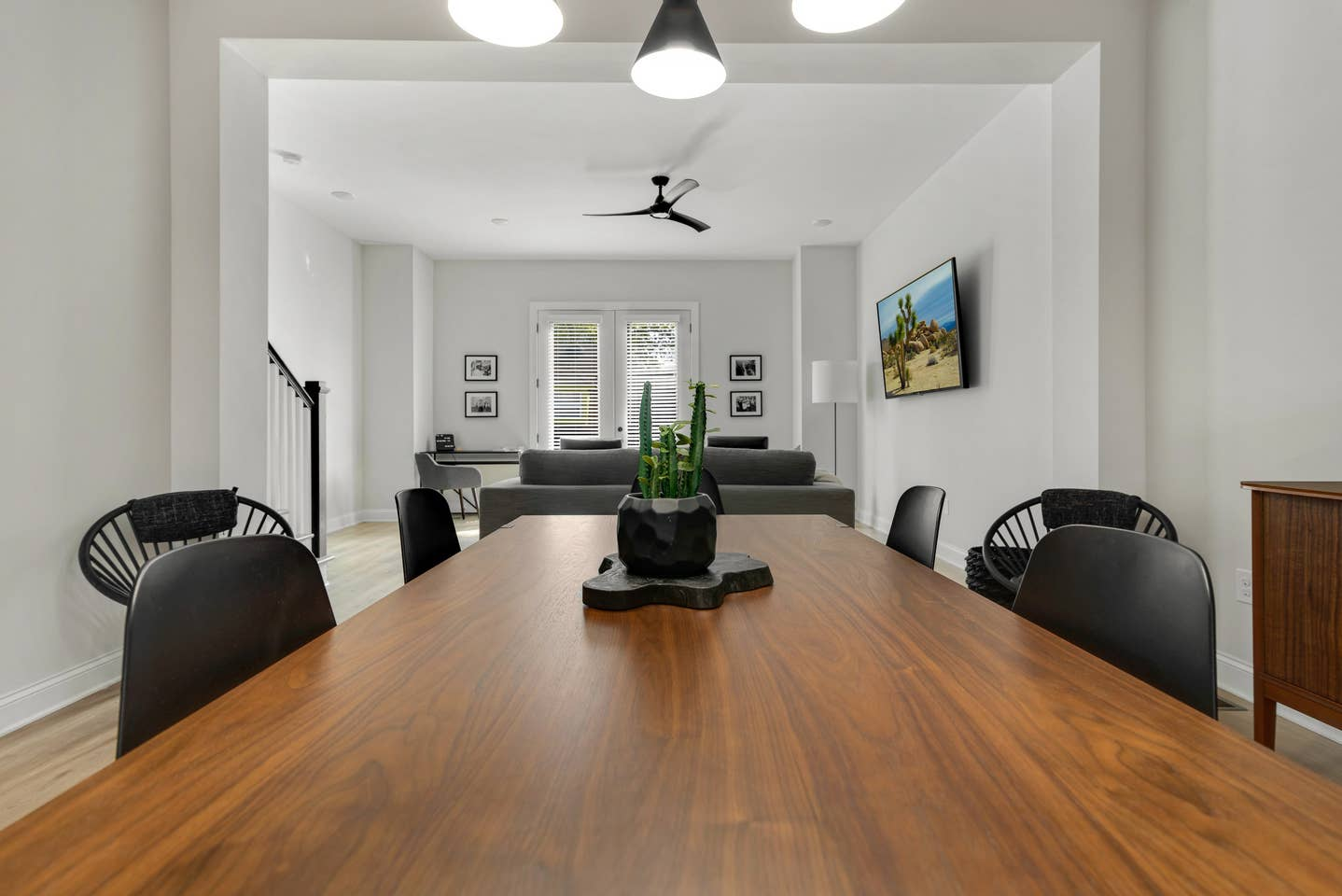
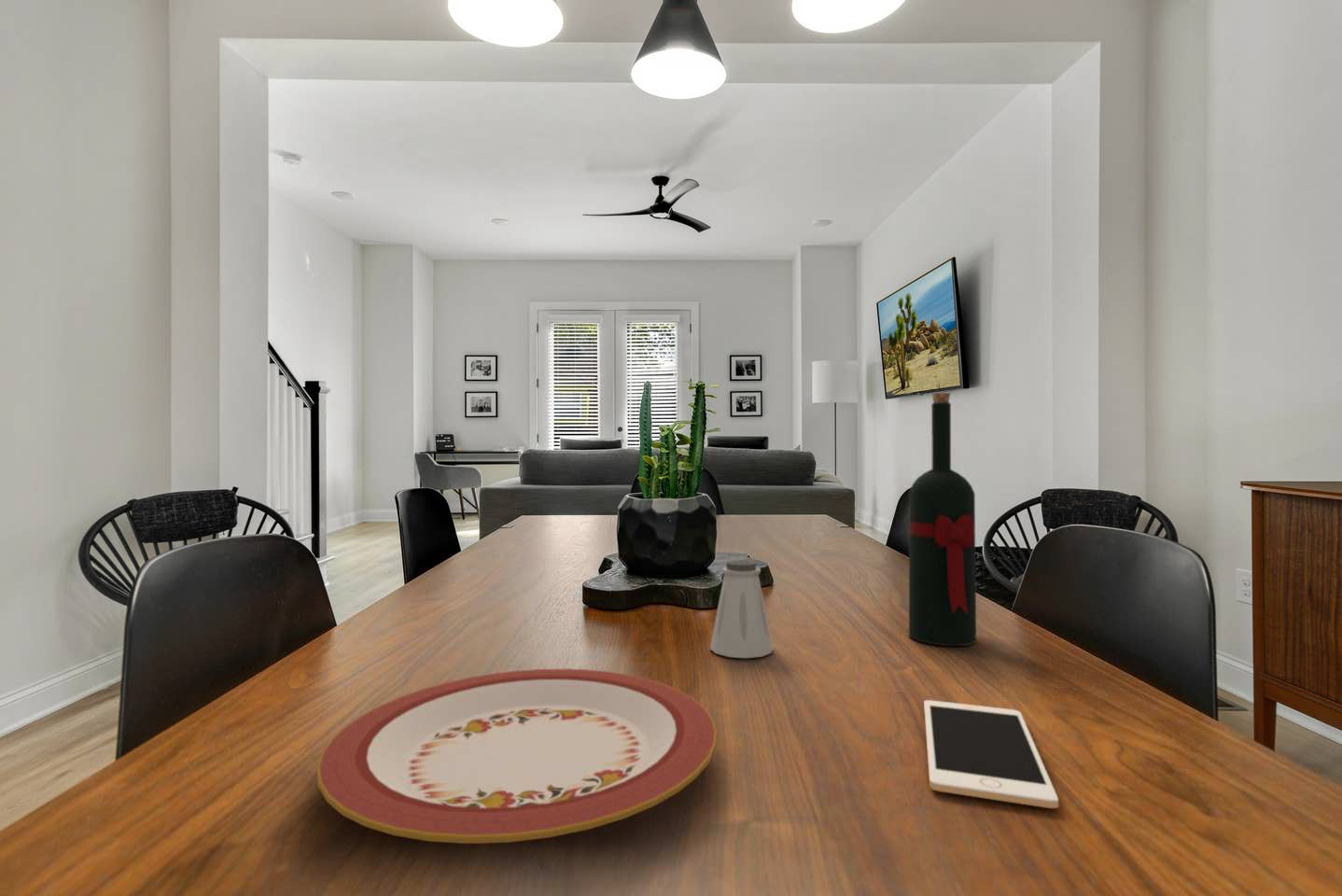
+ cell phone [923,699,1059,809]
+ plate [315,668,718,845]
+ wine bottle [908,392,977,647]
+ saltshaker [709,559,774,659]
